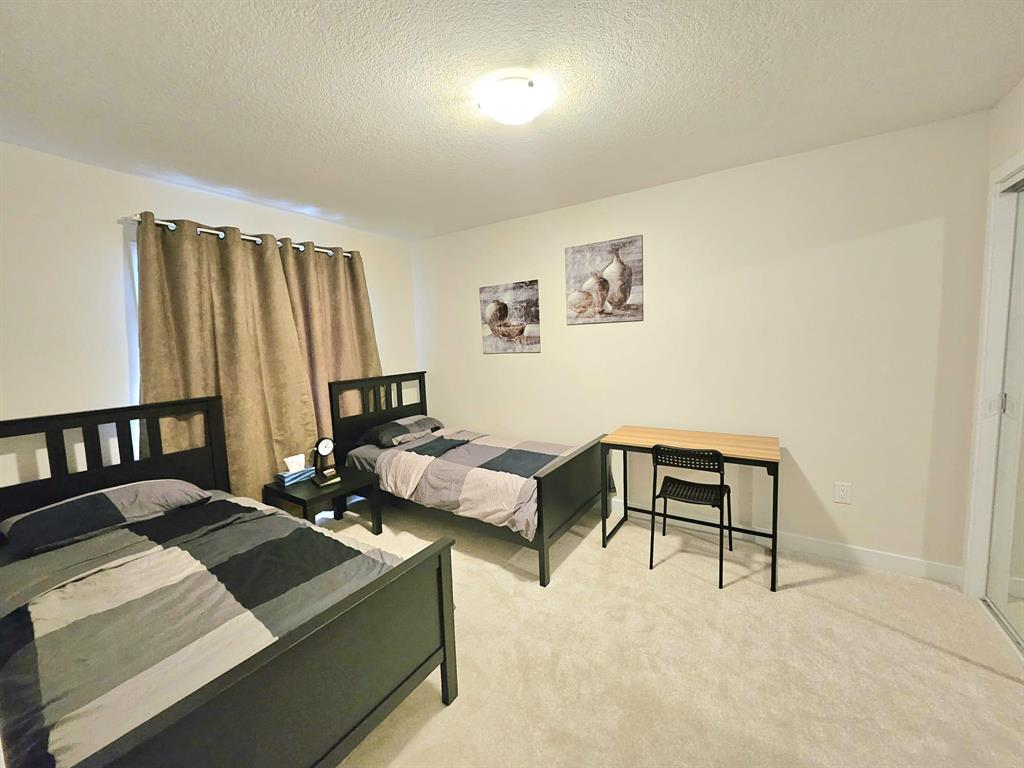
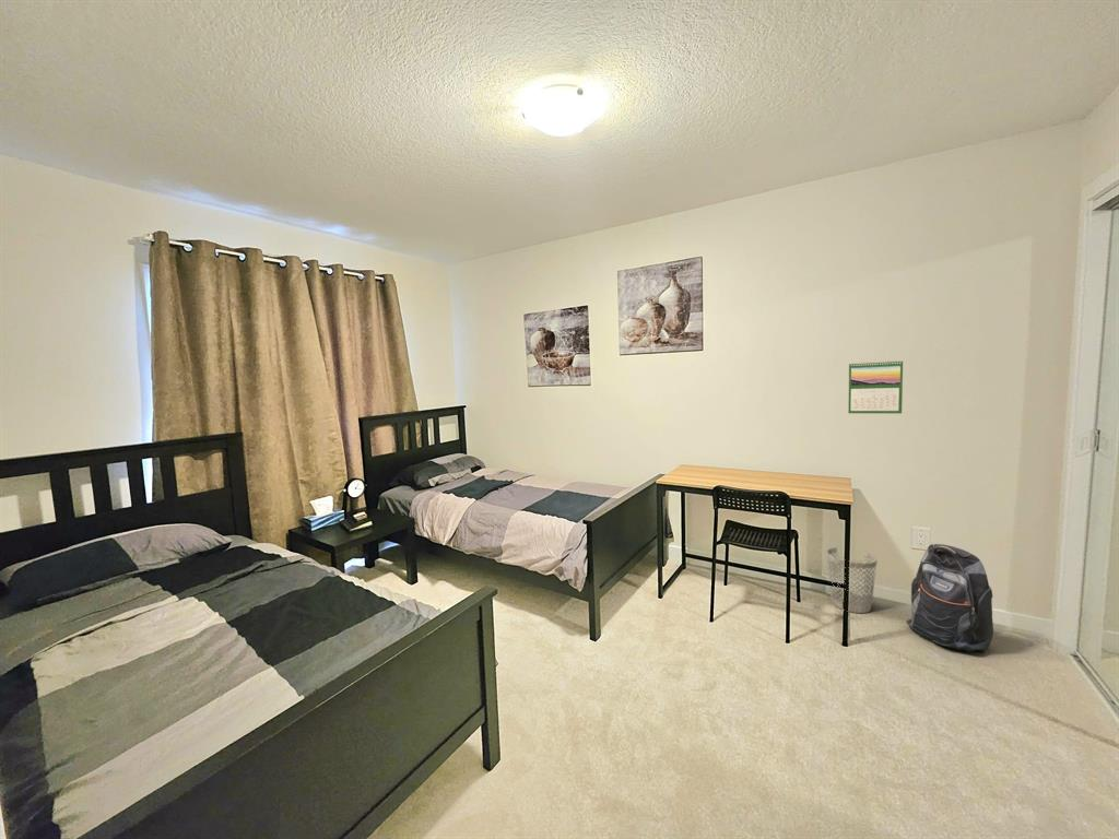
+ wastebasket [826,546,879,614]
+ calendar [847,359,904,414]
+ backpack [905,543,994,653]
